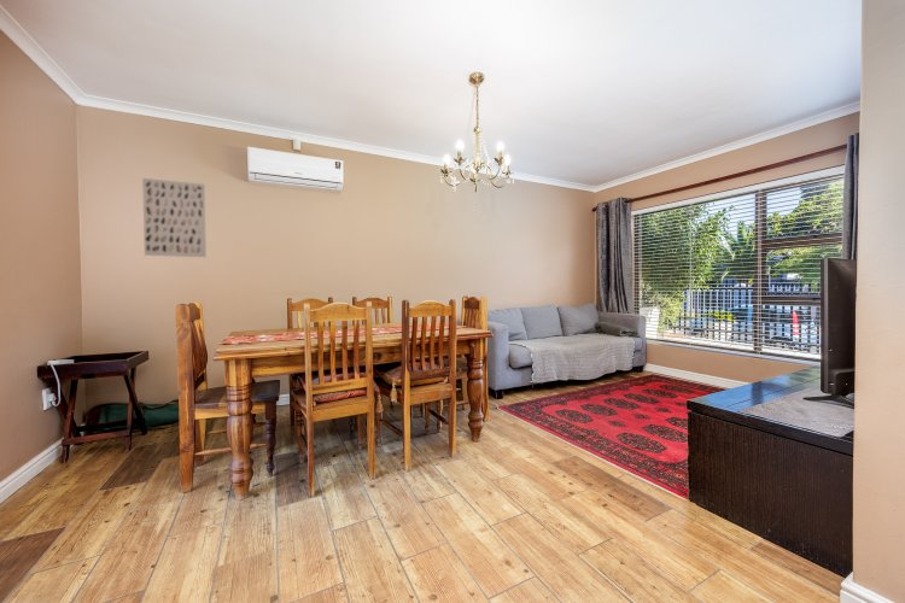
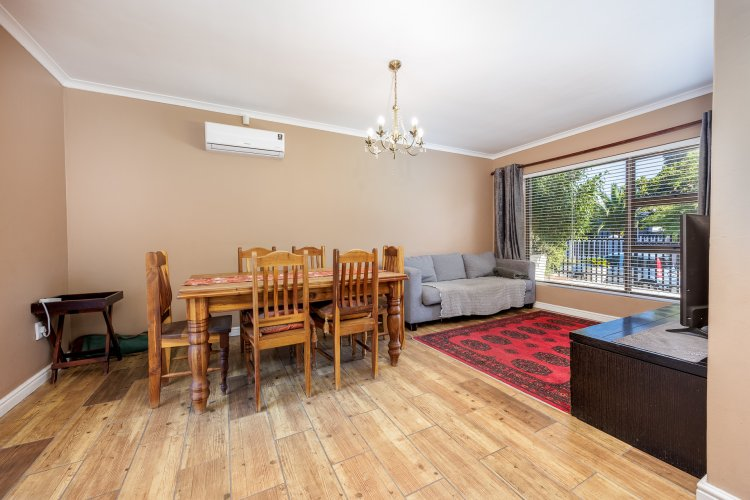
- wall art [141,177,208,258]
